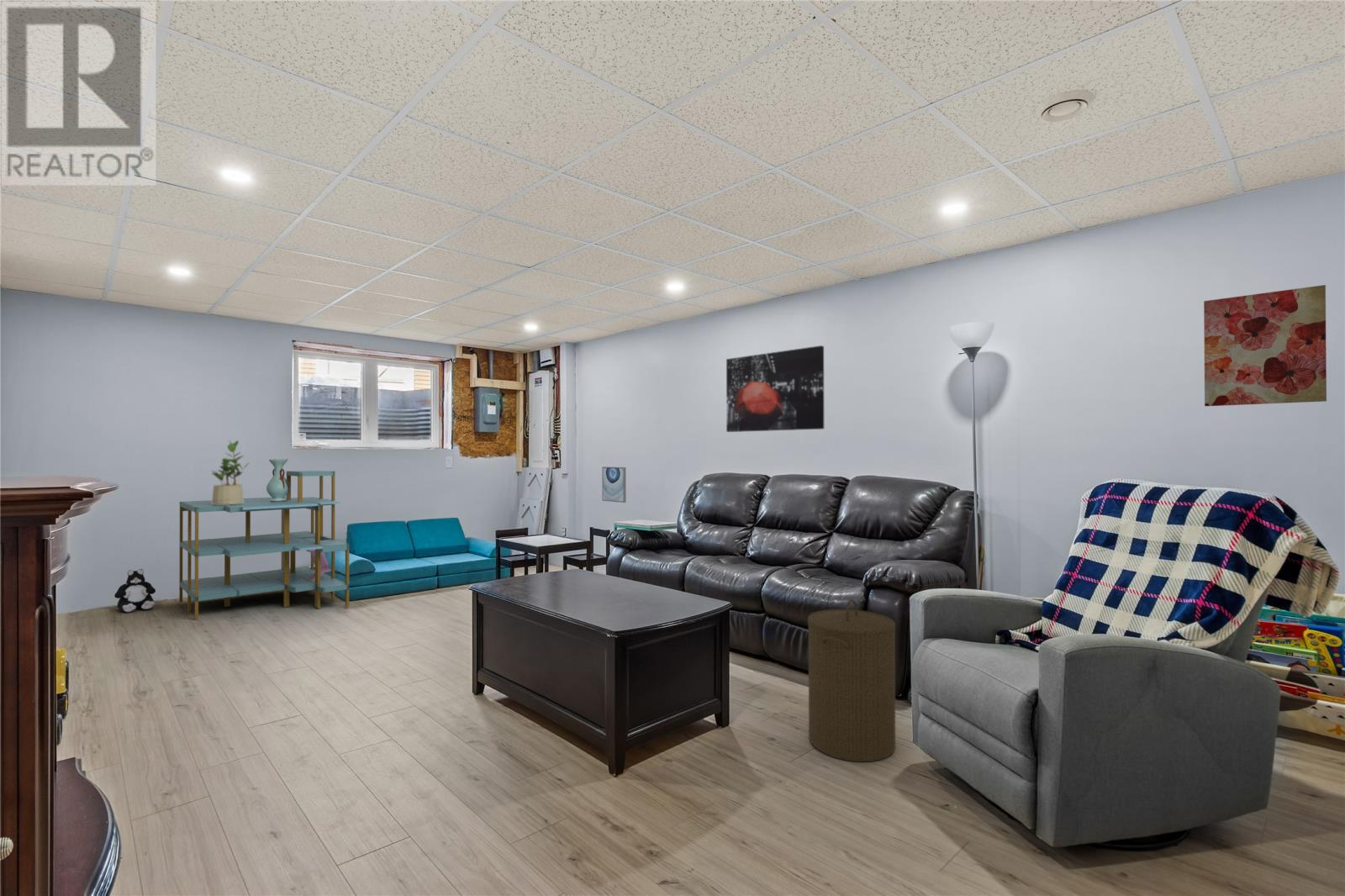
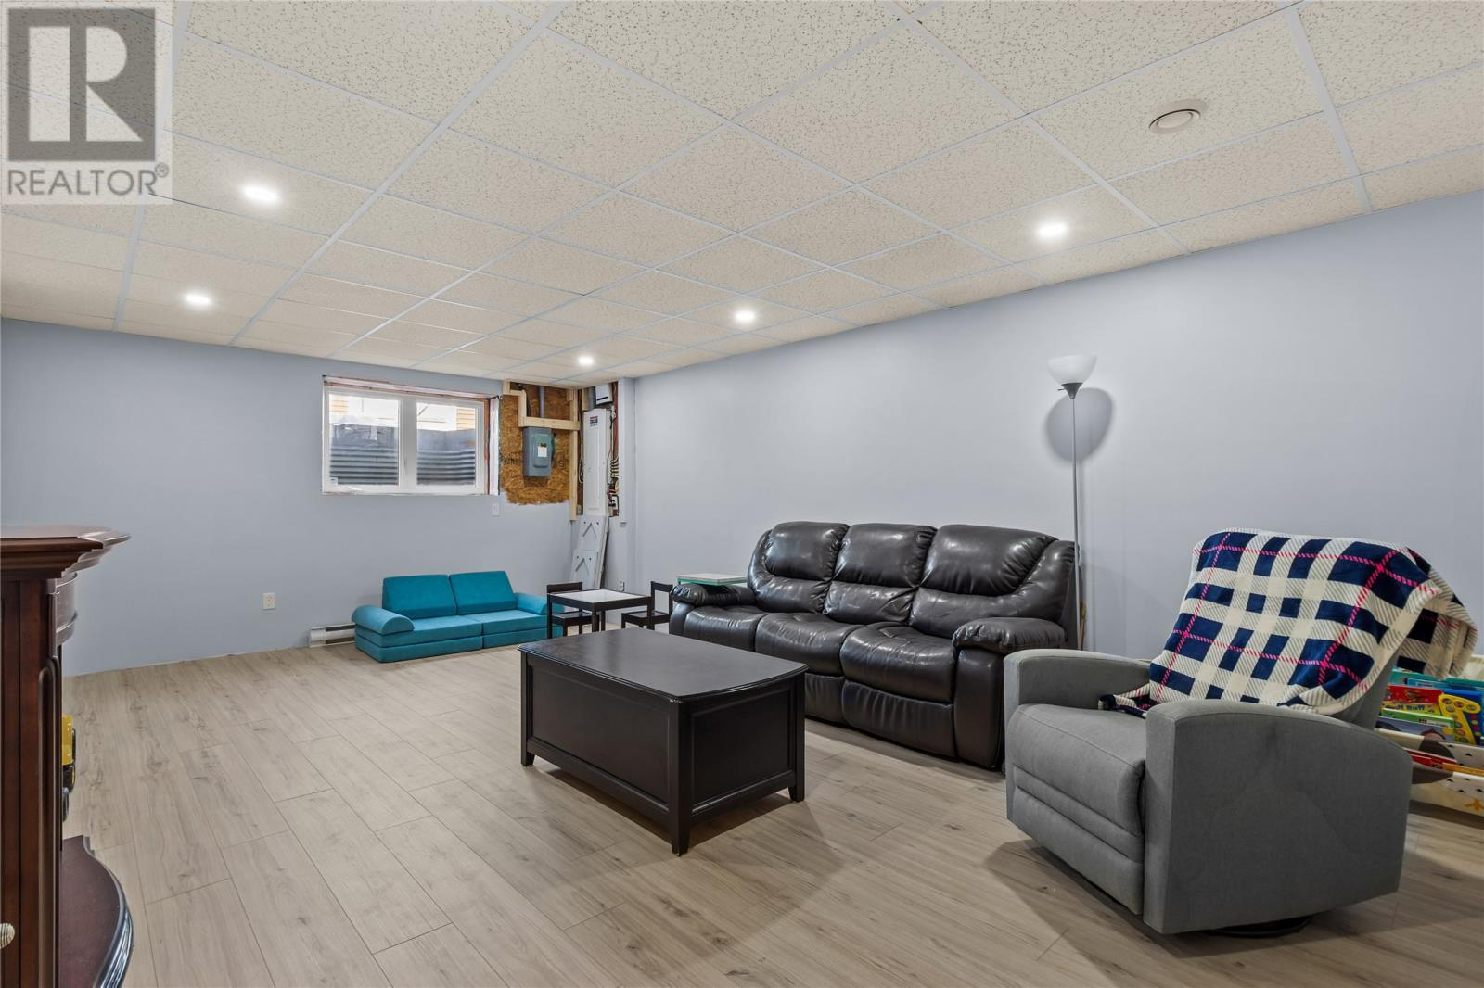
- plush toy [113,568,156,613]
- wall art [725,345,825,433]
- decorative vase [266,458,290,502]
- laundry hamper [807,598,896,762]
- potted plant [211,440,251,505]
- wall art [601,466,627,503]
- wall art [1203,284,1327,407]
- shelving unit [178,470,350,621]
